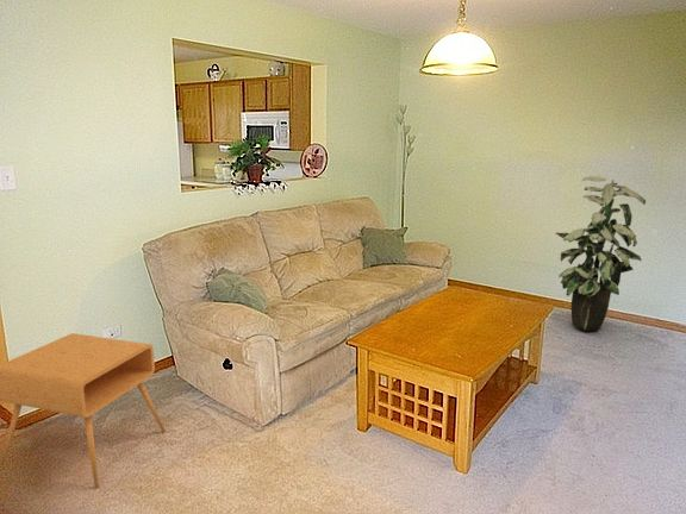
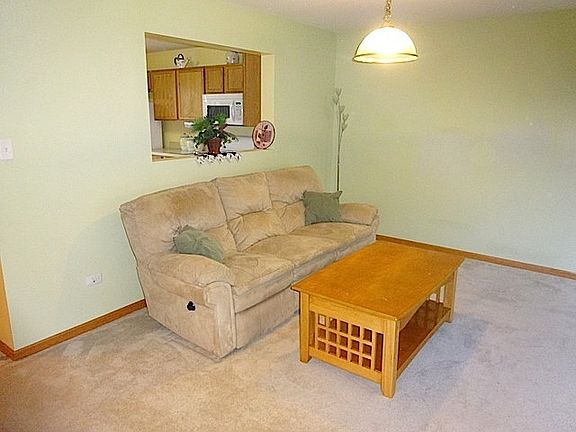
- indoor plant [555,175,647,332]
- side table [0,332,167,490]
